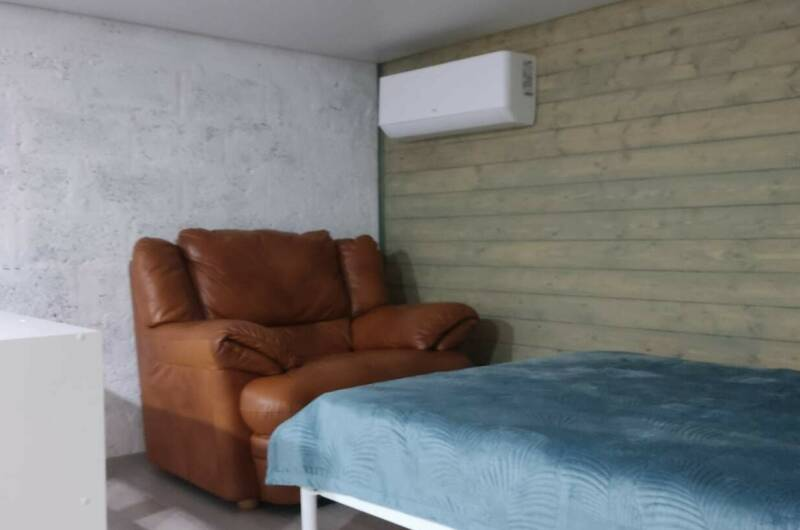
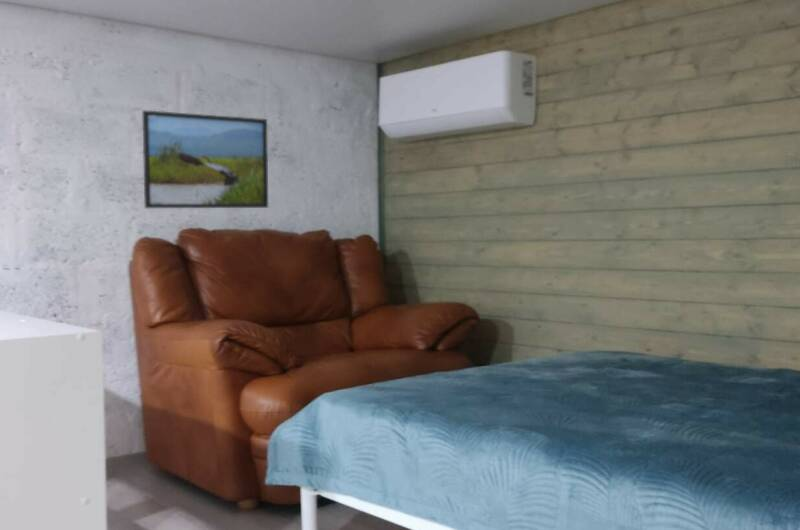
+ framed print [141,109,269,209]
